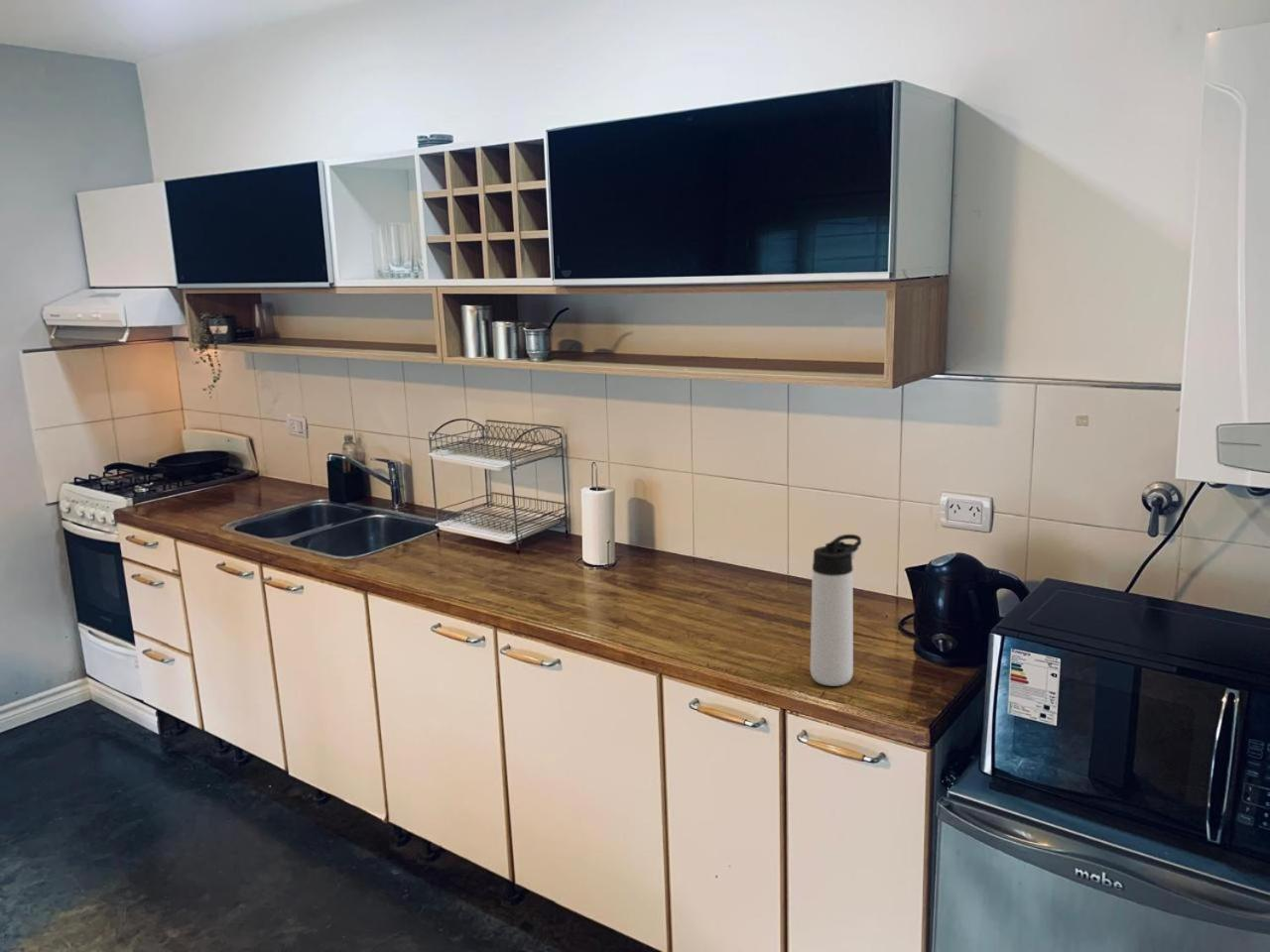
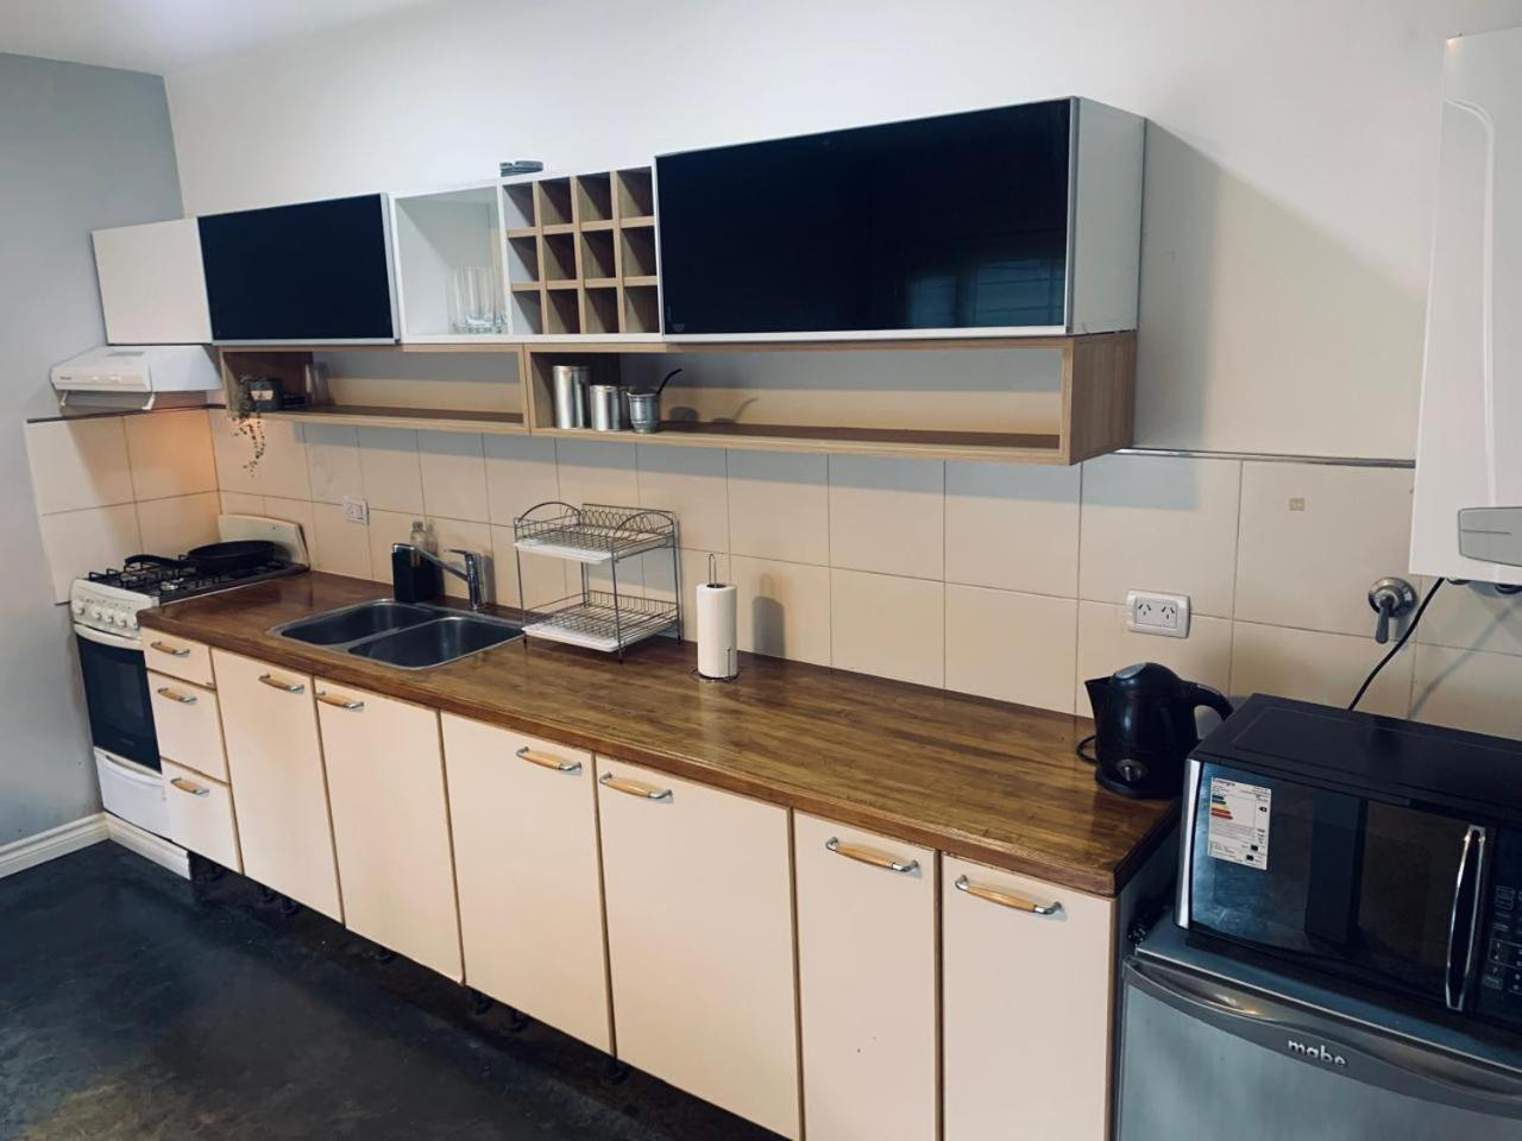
- thermos bottle [810,534,862,687]
